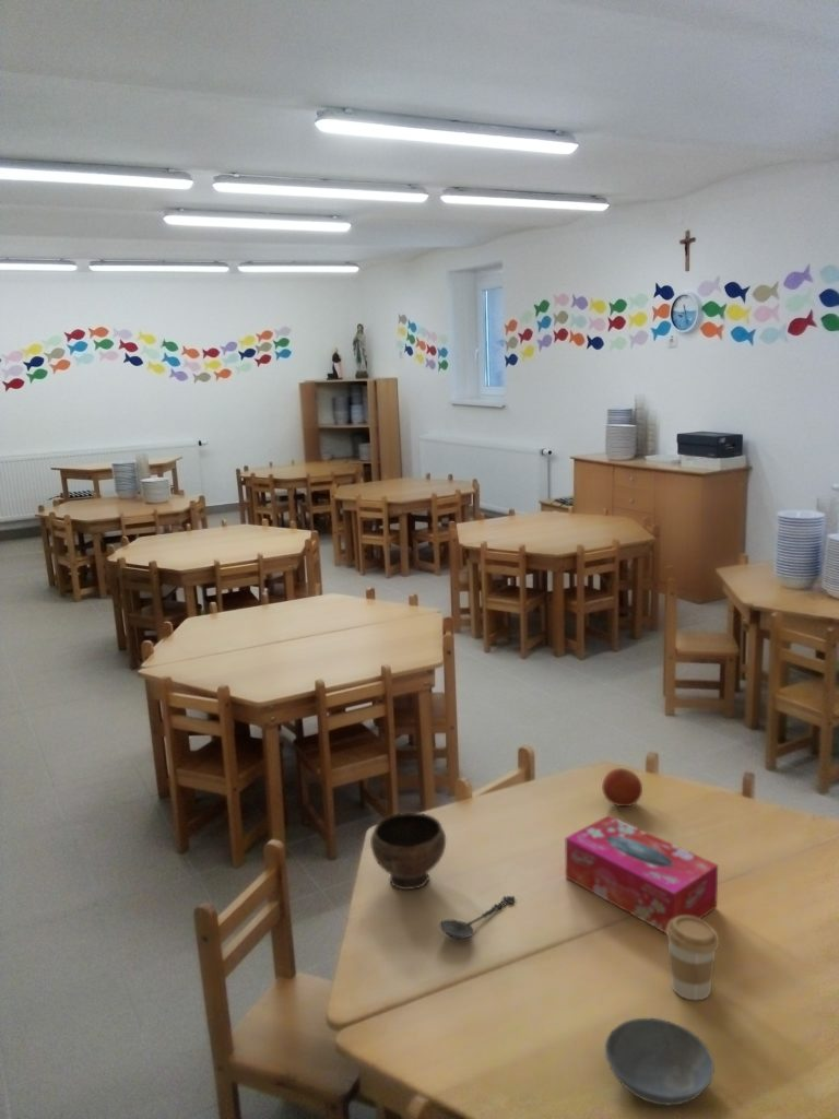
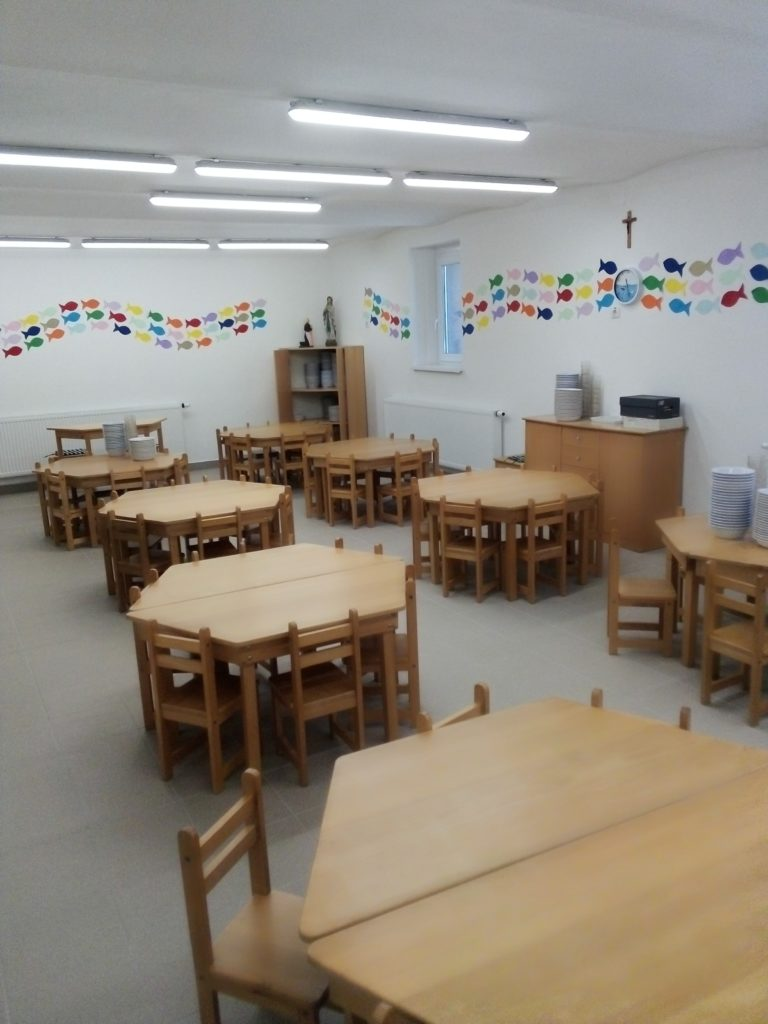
- bowl [604,1017,716,1106]
- fruit [601,767,643,808]
- tissue box [565,814,719,934]
- spoon [438,895,517,940]
- coffee cup [665,916,720,1001]
- bowl [369,812,447,891]
